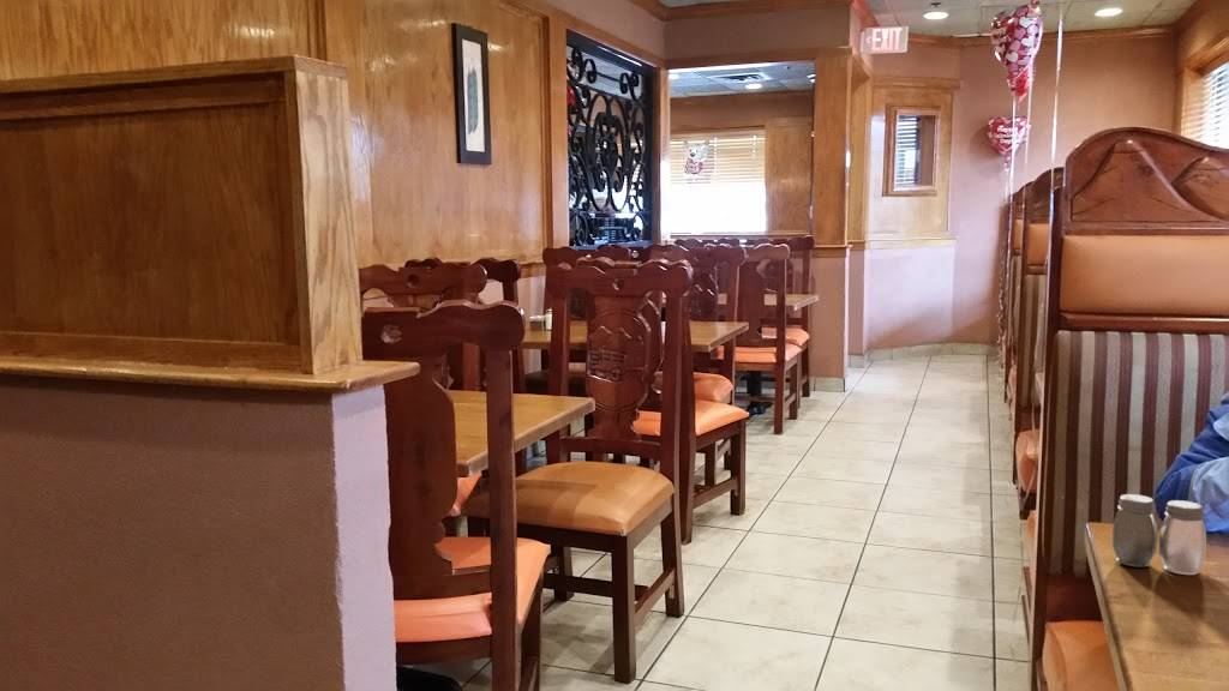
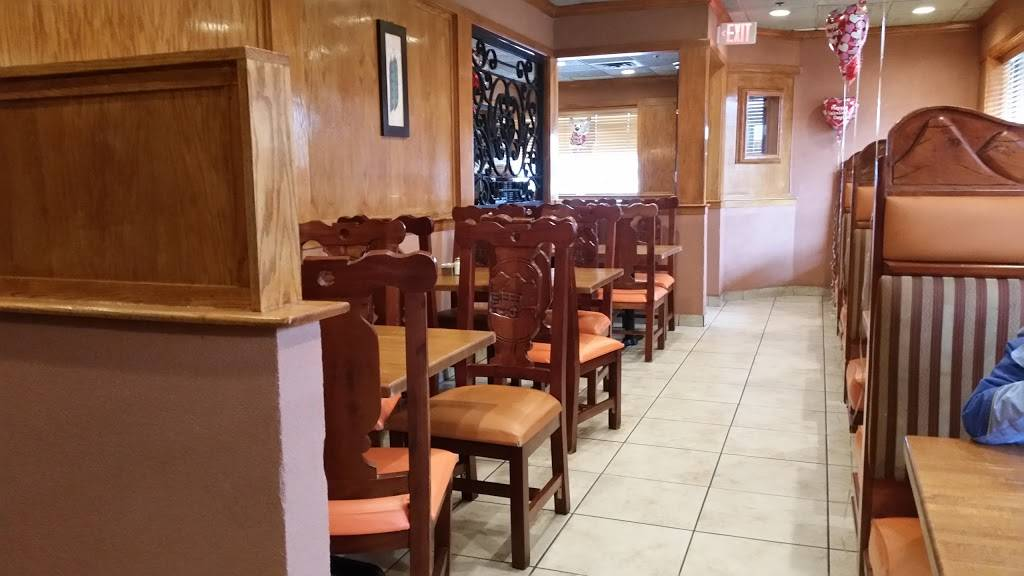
- salt and pepper shaker [1111,493,1207,576]
